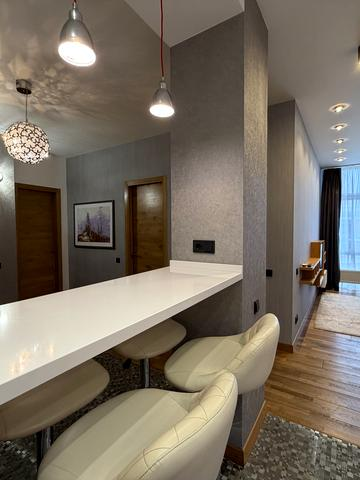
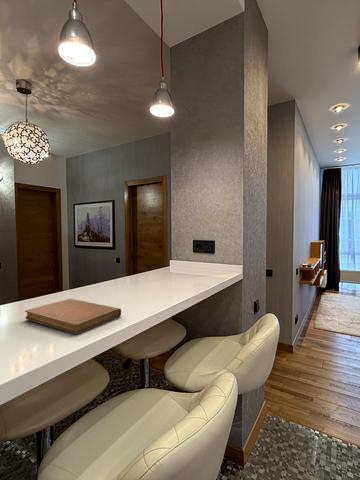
+ notebook [24,298,122,335]
